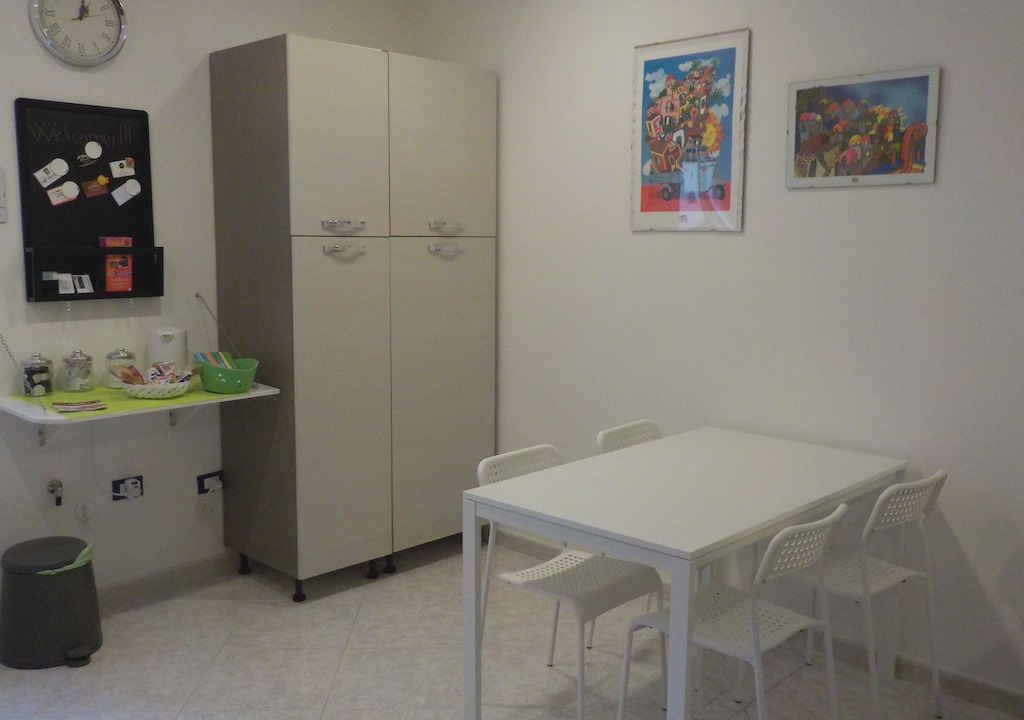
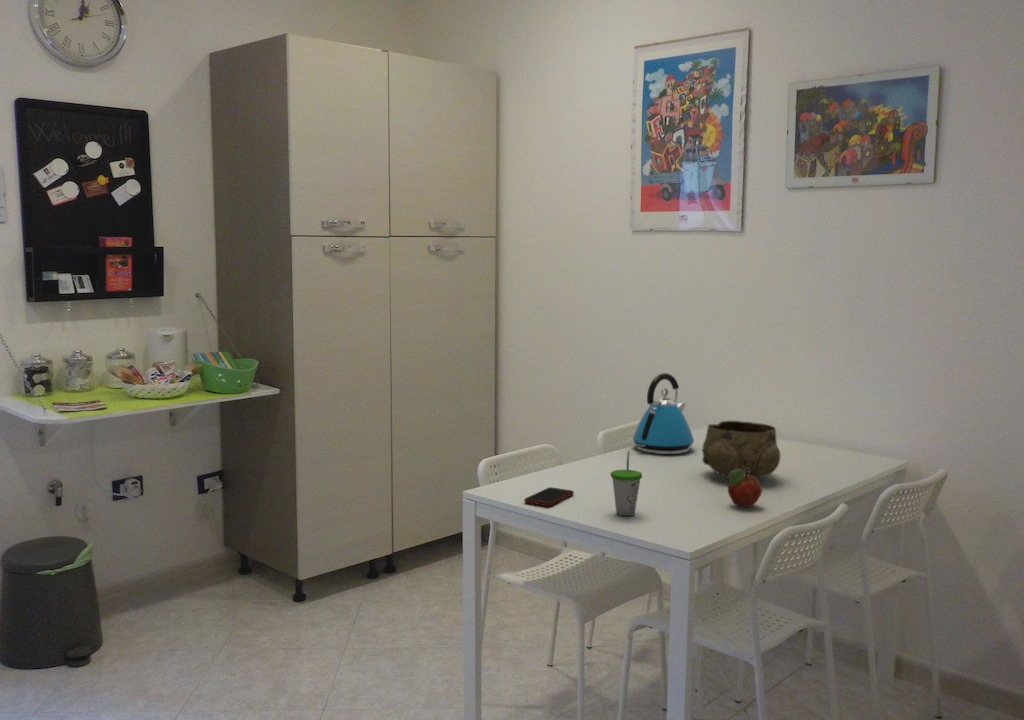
+ cup [610,450,643,517]
+ cell phone [523,486,575,507]
+ fruit [727,469,763,508]
+ decorative bowl [701,420,782,480]
+ kettle [632,372,695,455]
